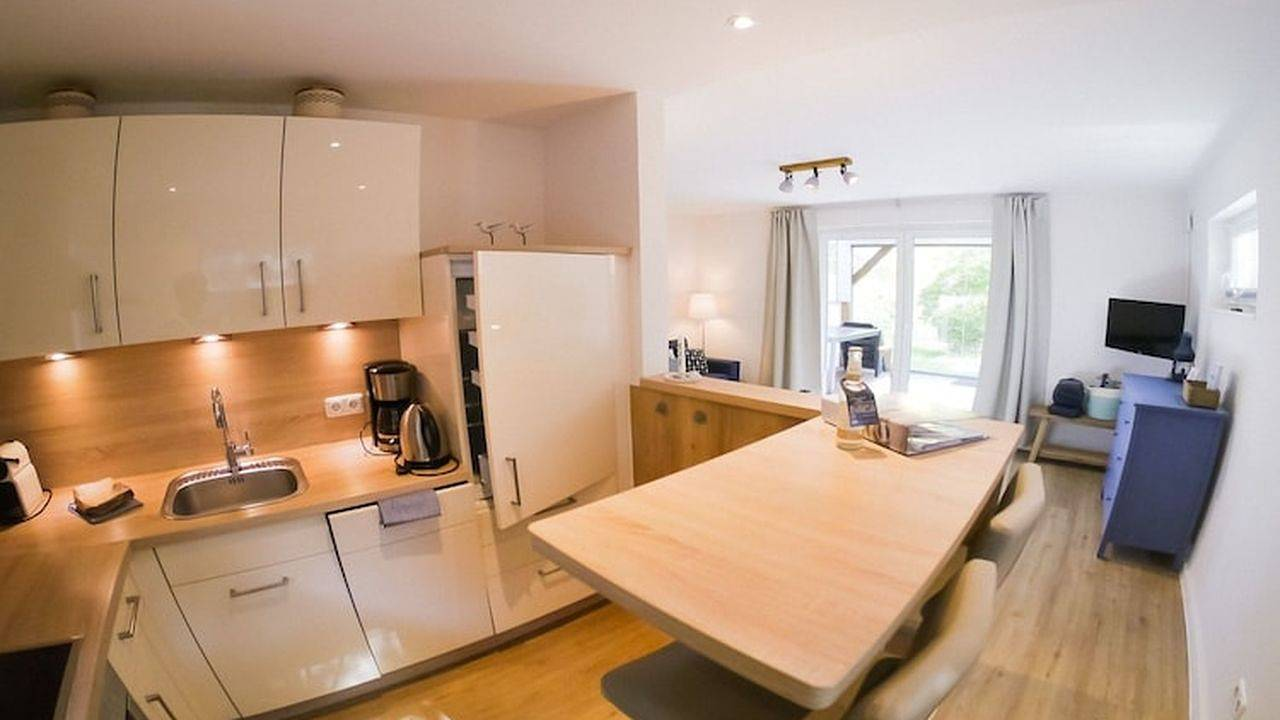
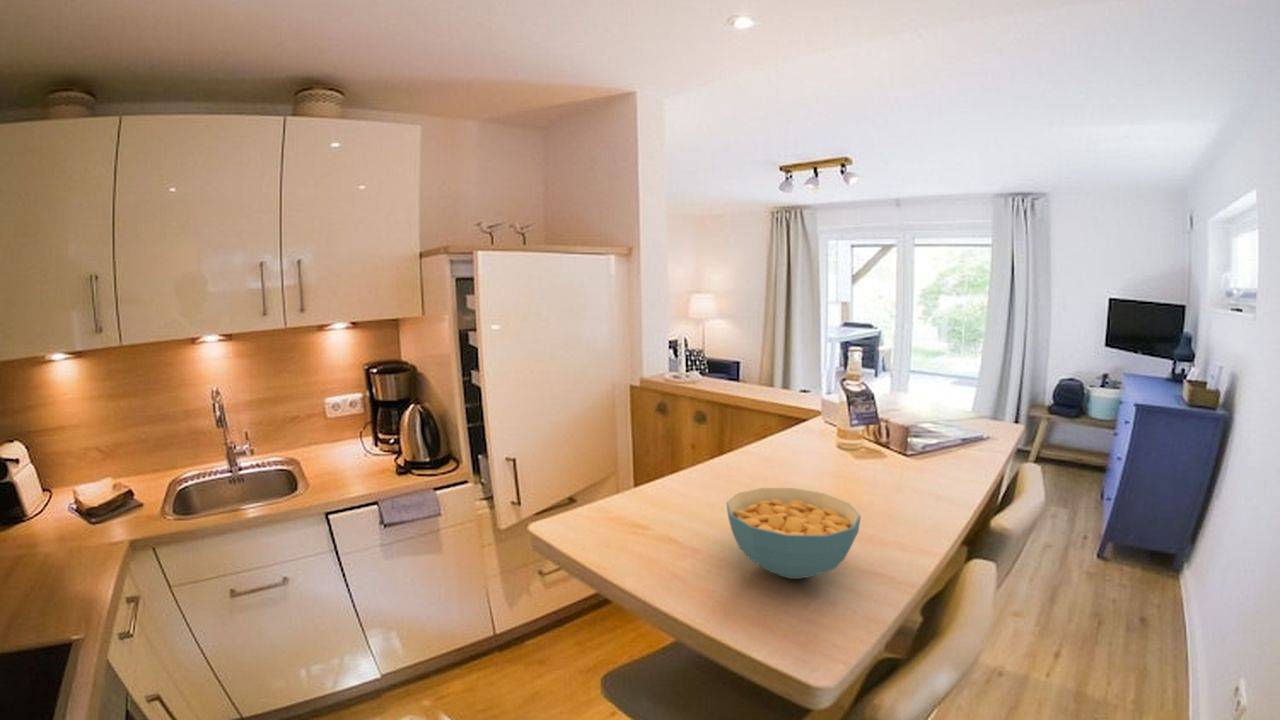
+ cereal bowl [725,487,862,580]
